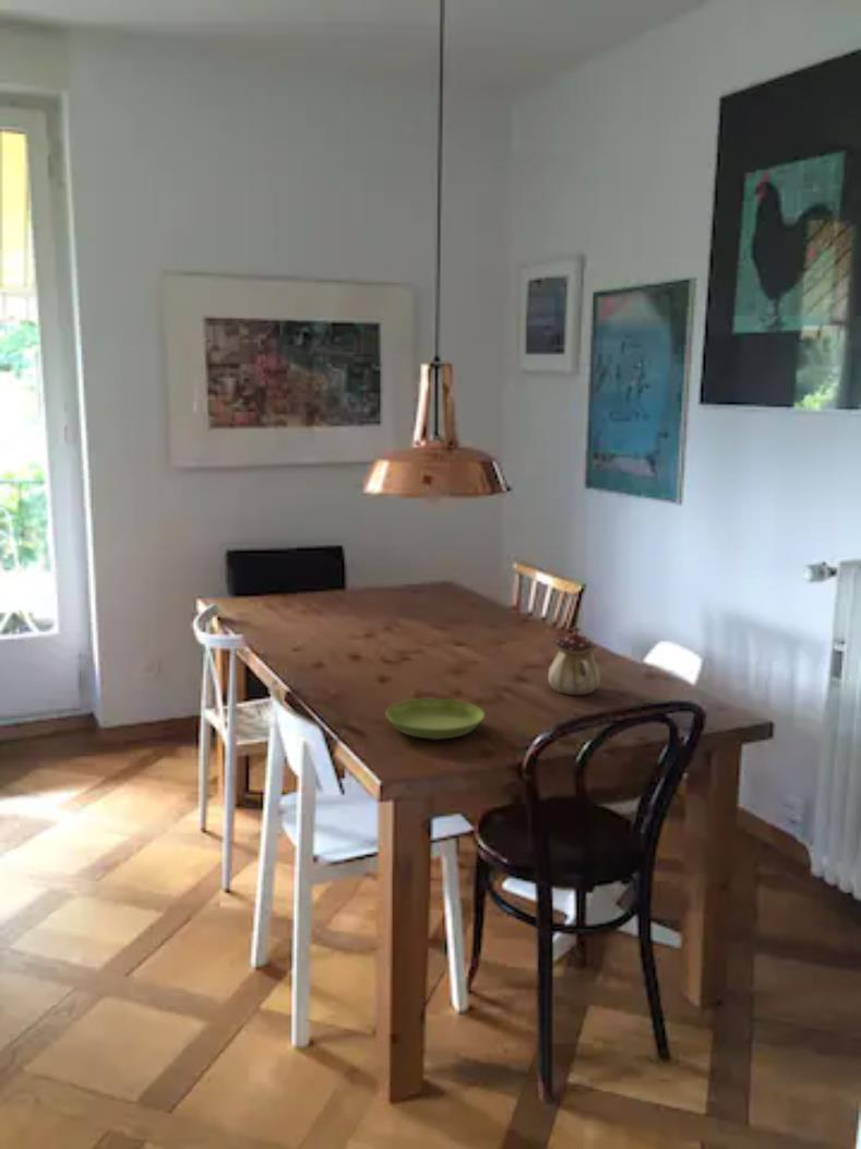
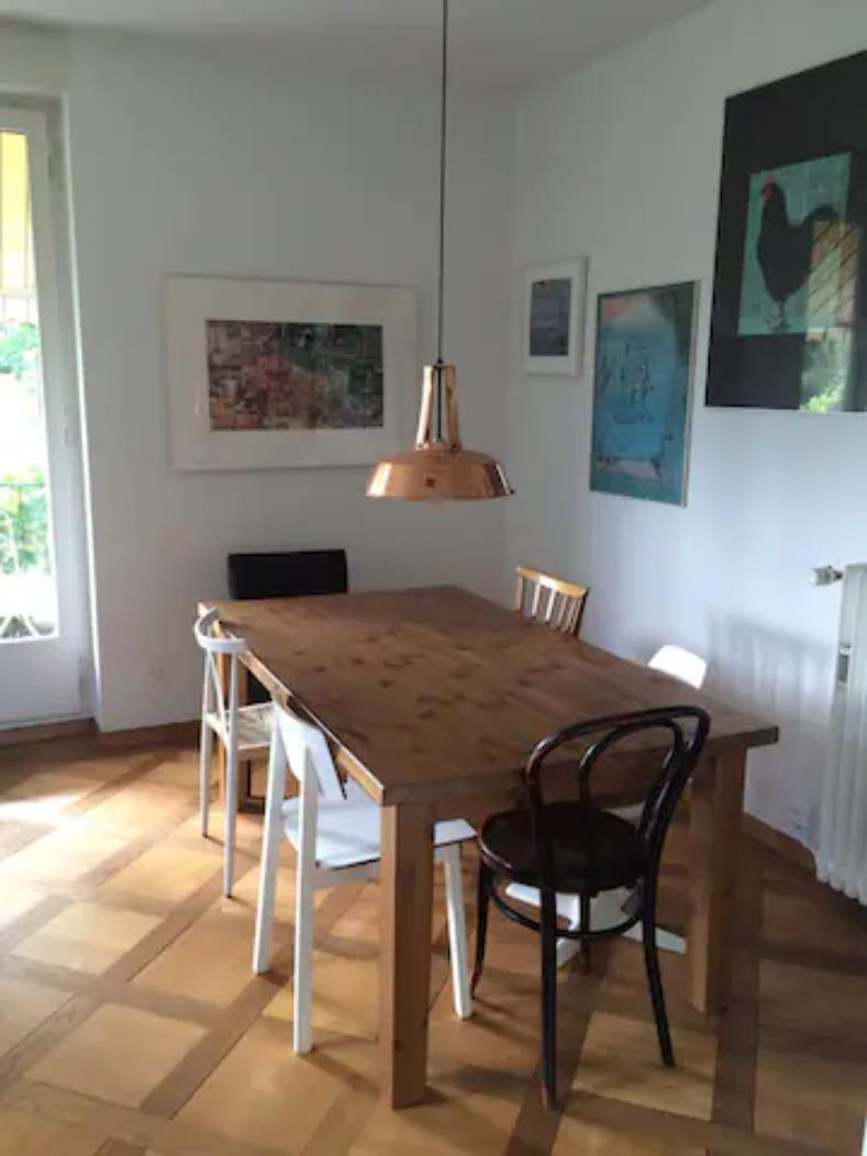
- saucer [385,698,486,741]
- teapot [547,626,601,696]
